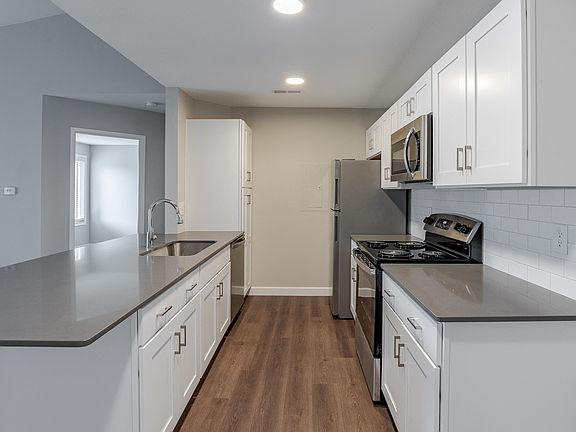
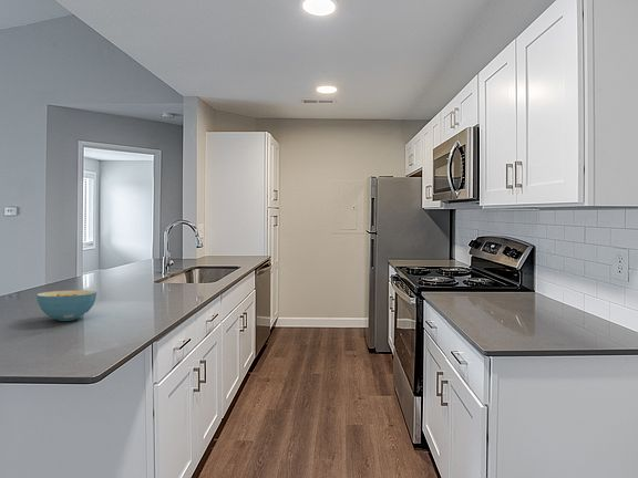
+ cereal bowl [35,289,97,322]
